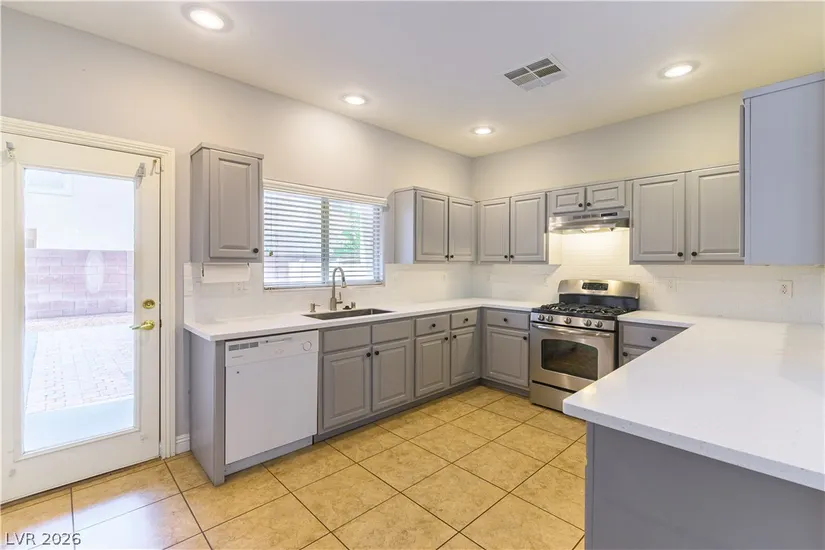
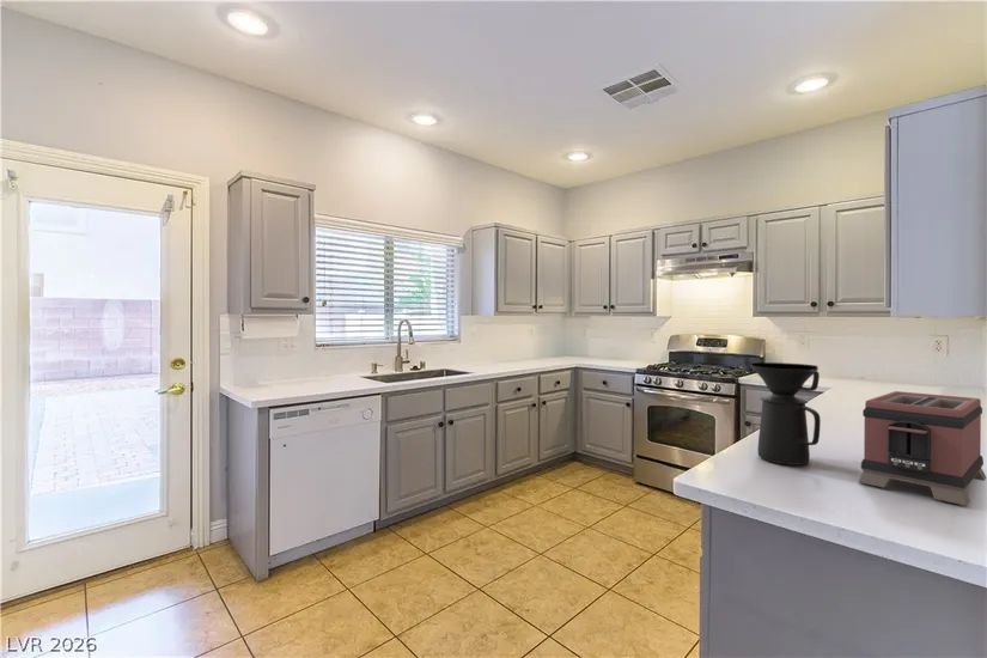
+ coffee maker [750,361,822,467]
+ toaster [857,390,987,507]
